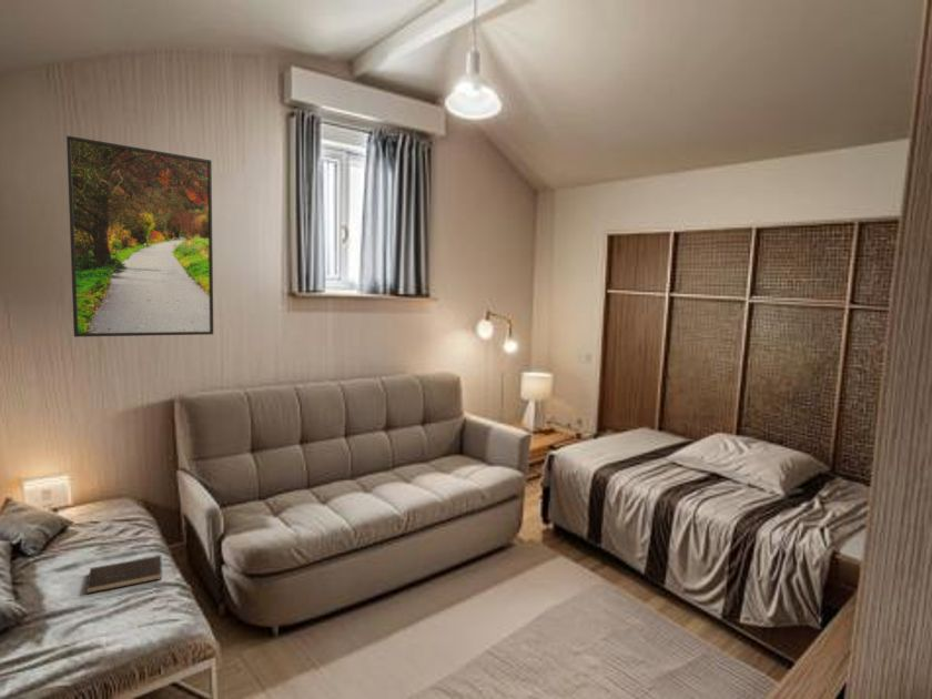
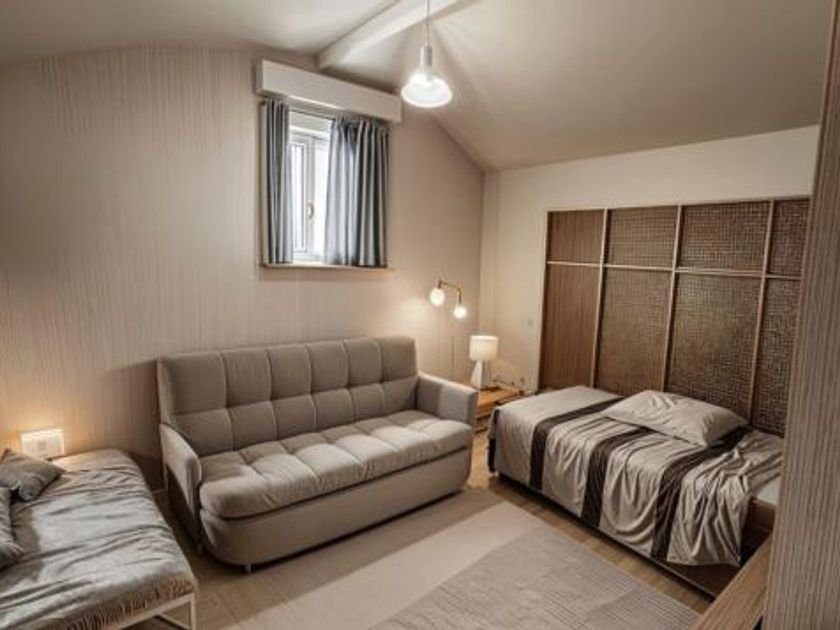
- hardcover book [84,555,163,595]
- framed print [65,135,214,338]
